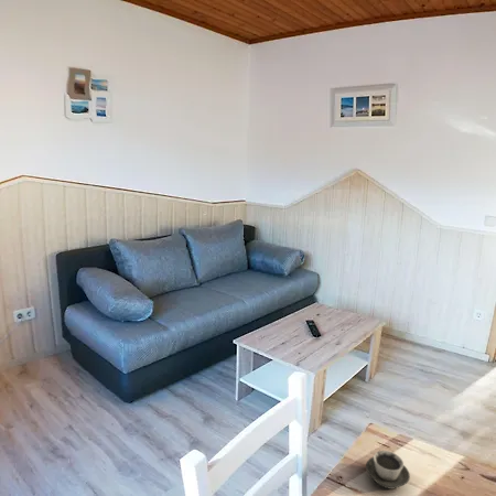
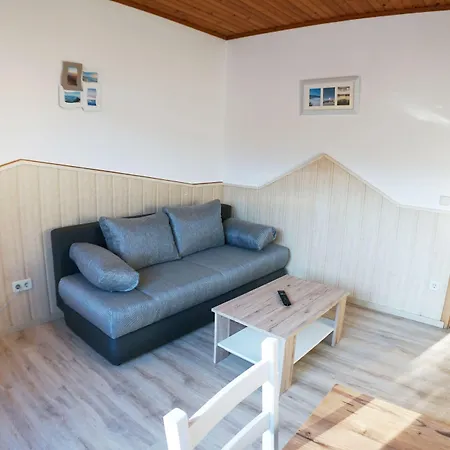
- cup [365,450,411,490]
